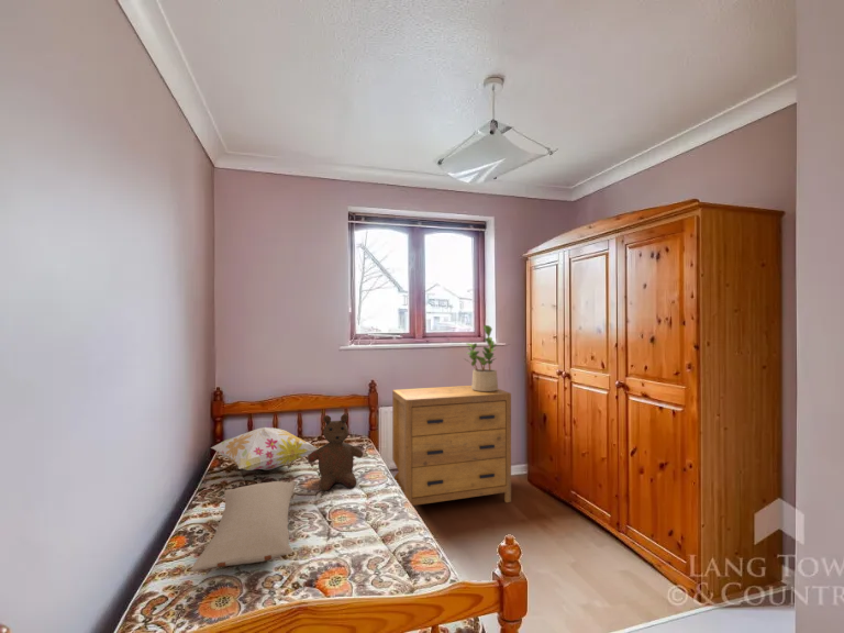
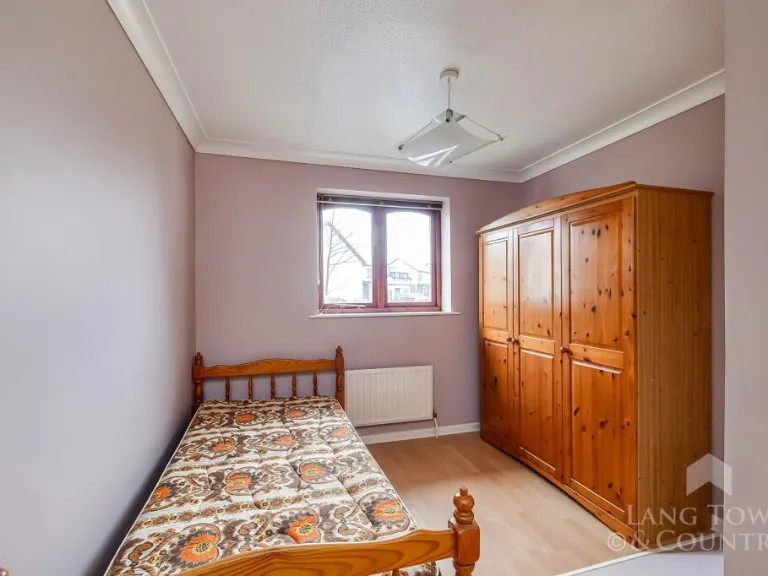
- teddy bear [307,413,364,492]
- potted plant [463,324,499,391]
- dresser [391,385,512,507]
- decorative pillow [210,426,320,471]
- pillow [190,480,297,573]
